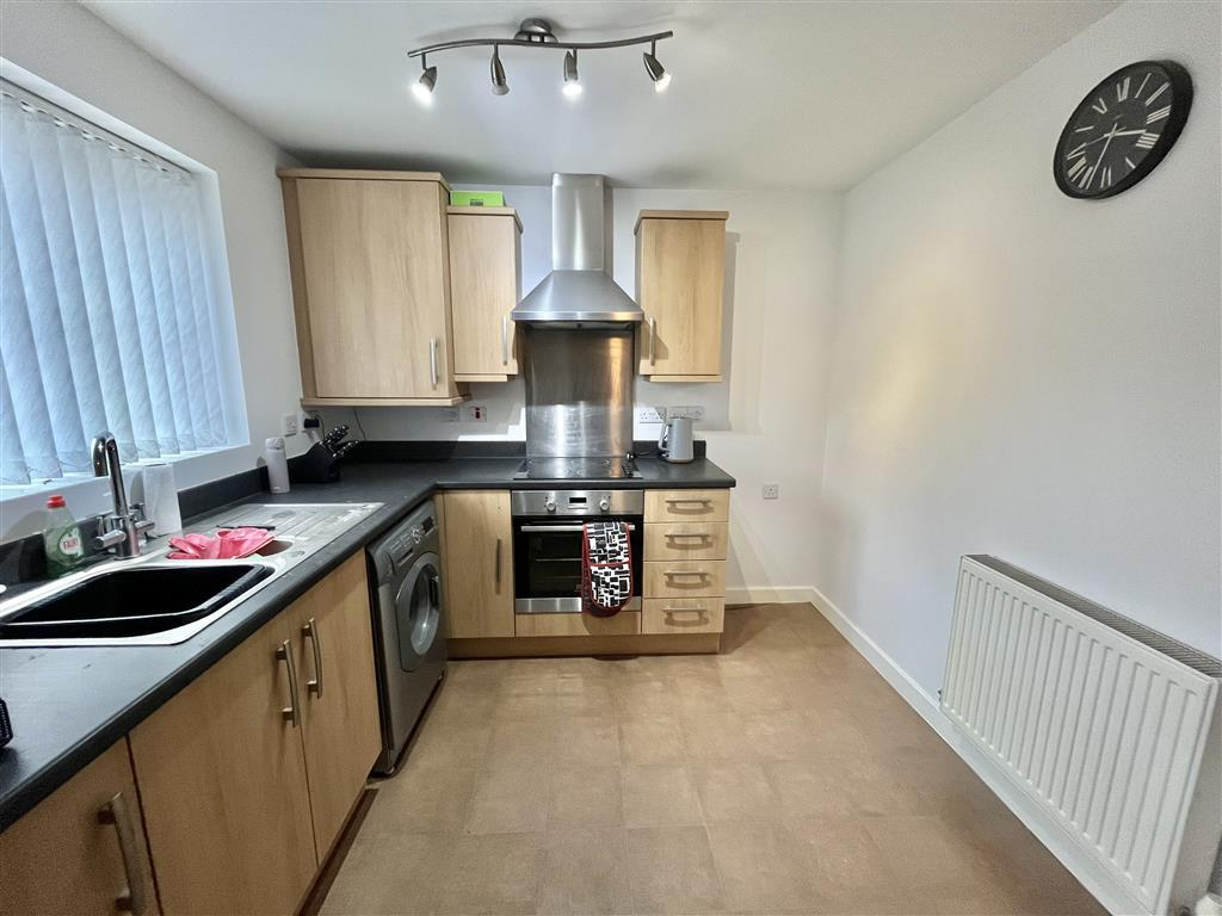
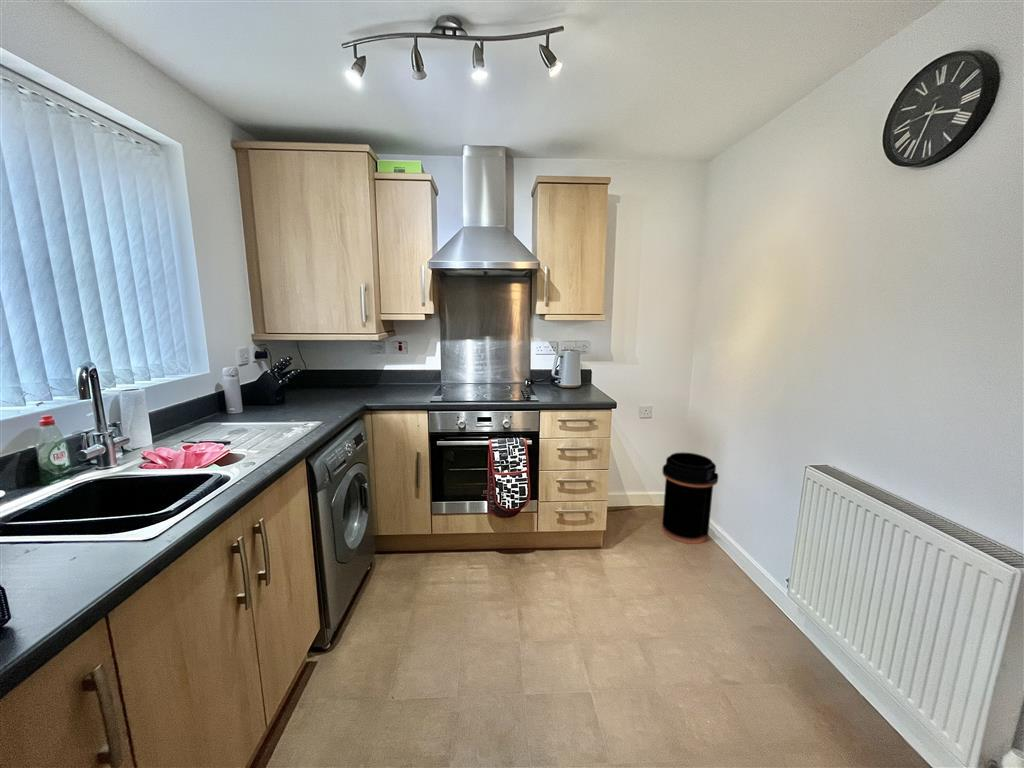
+ trash can [661,451,719,545]
